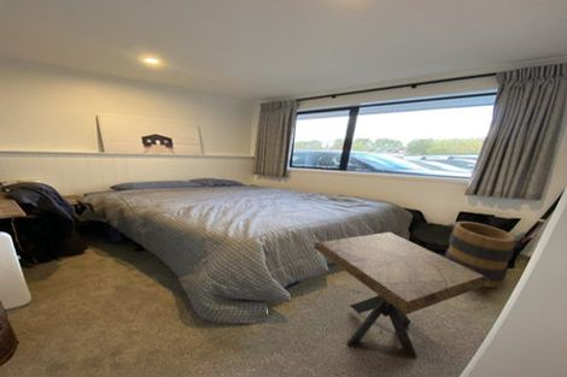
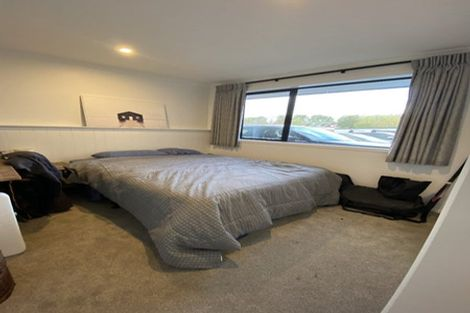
- side table [312,231,489,359]
- bucket [444,220,522,289]
